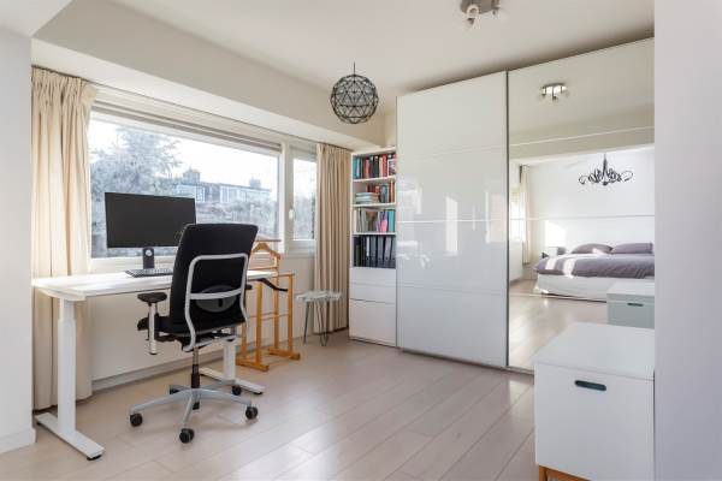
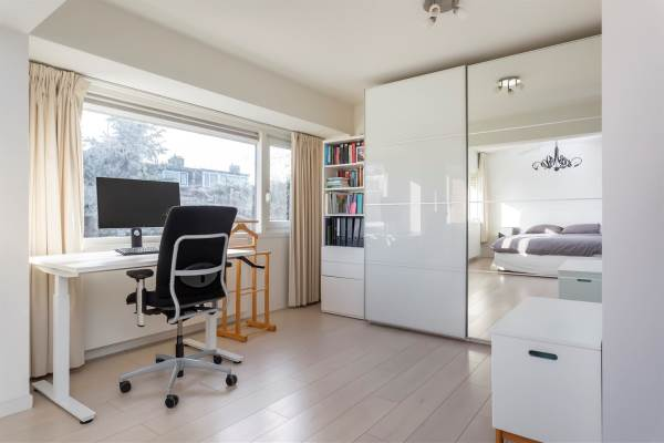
- pendant light [329,61,380,125]
- side table [292,290,344,348]
